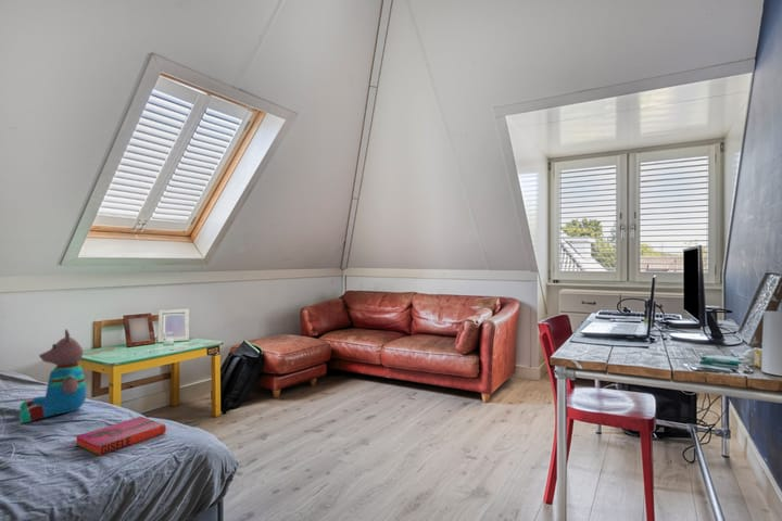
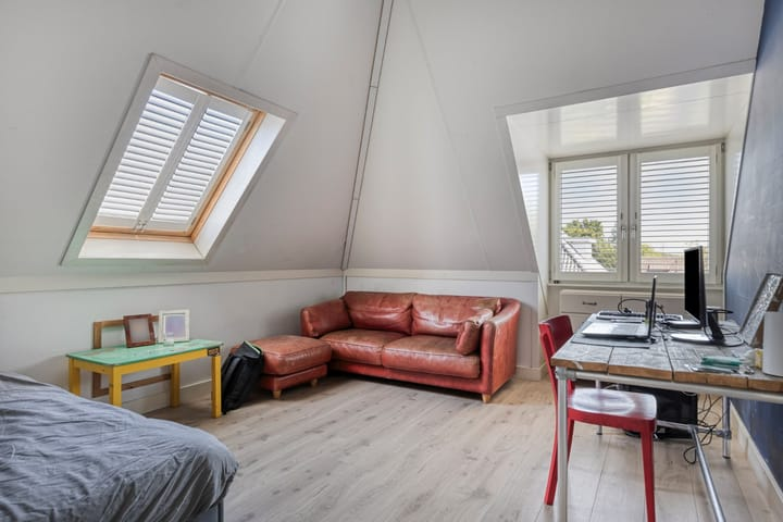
- hardback book [74,416,167,457]
- teddy bear [18,328,87,423]
